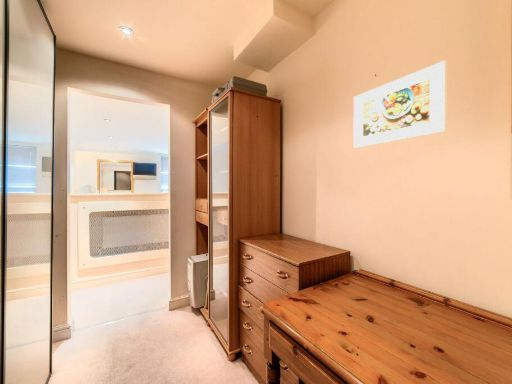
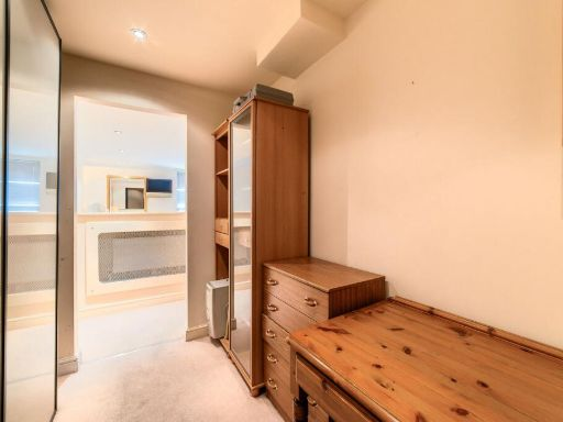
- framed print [353,60,448,149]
